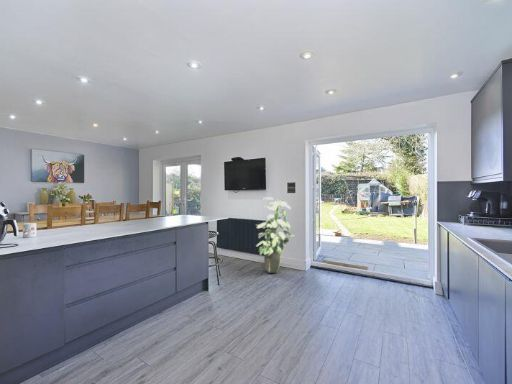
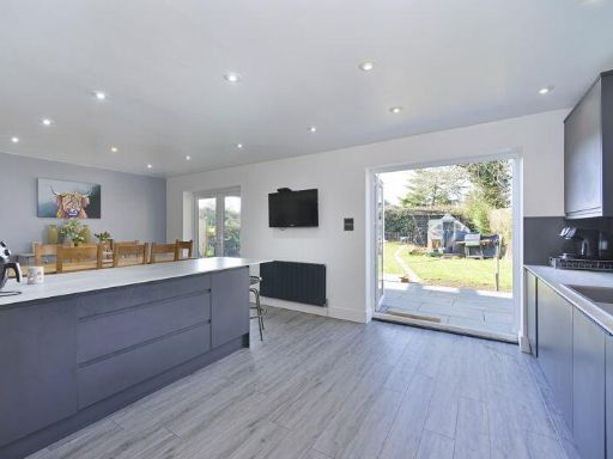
- indoor plant [255,196,296,274]
